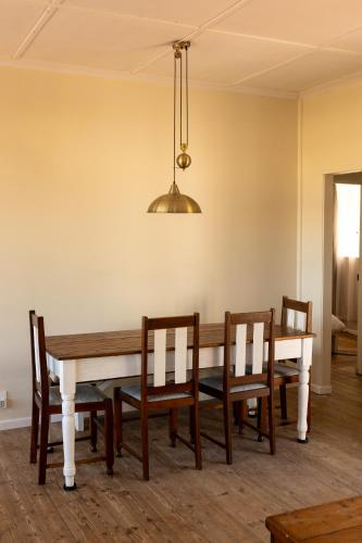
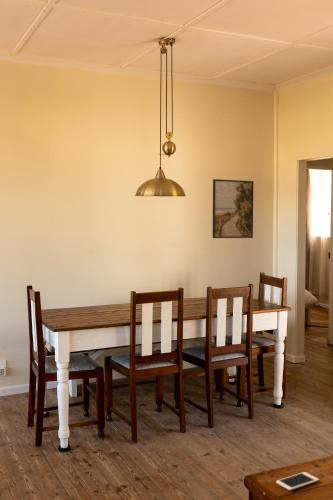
+ cell phone [275,471,320,491]
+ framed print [212,178,255,239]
